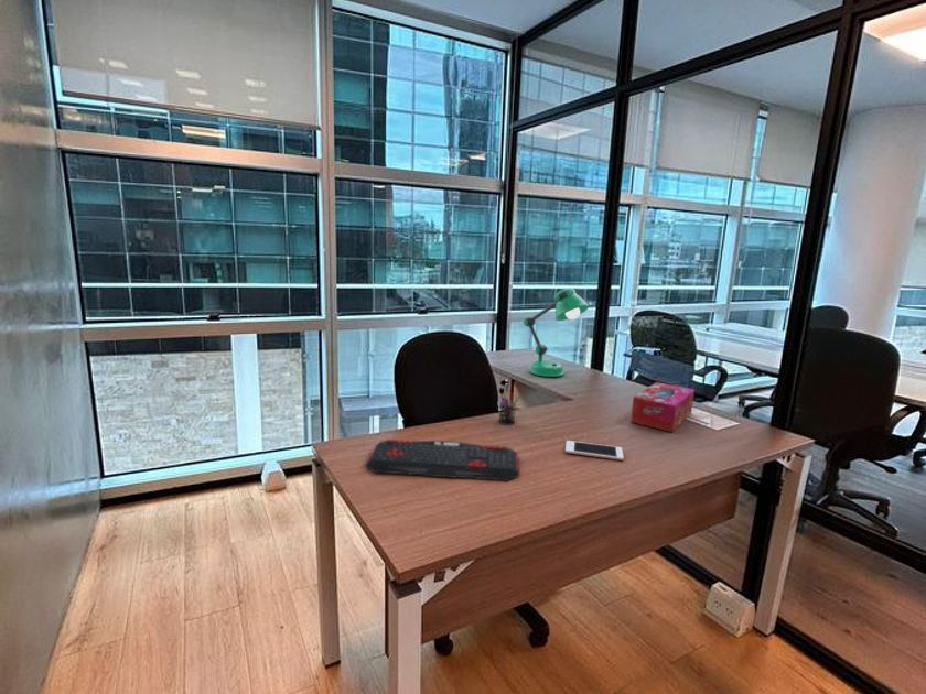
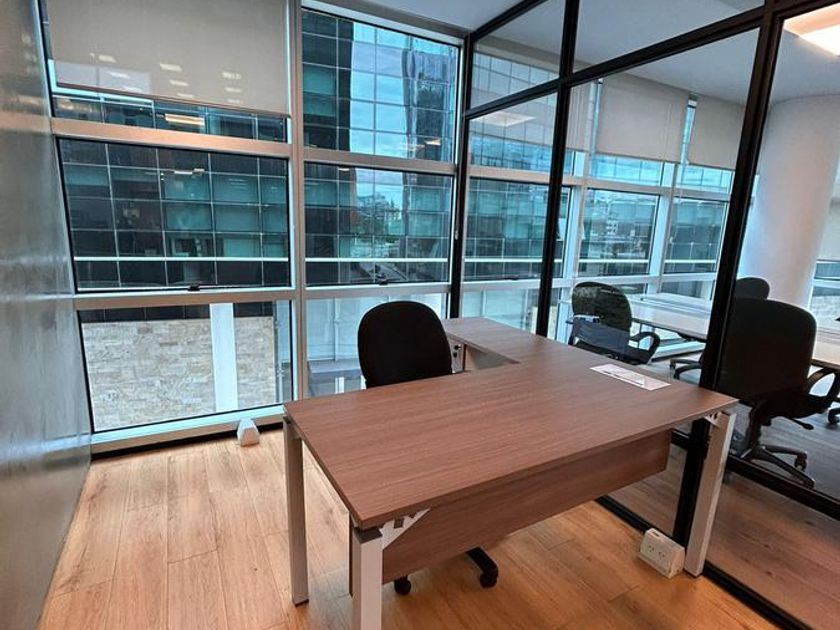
- keyboard [364,438,520,482]
- pen holder [497,390,521,426]
- tissue box [629,381,696,433]
- cell phone [564,440,625,462]
- desk lamp [523,286,590,378]
